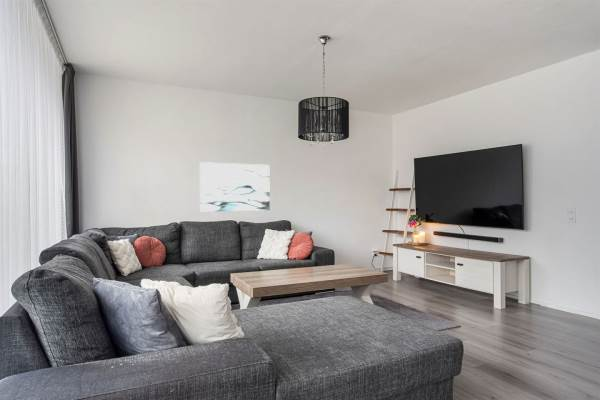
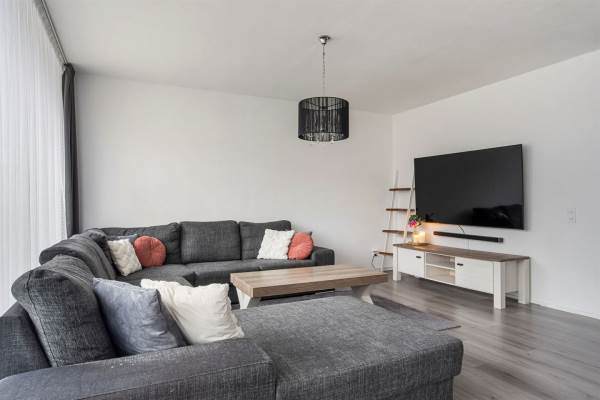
- wall art [199,161,271,212]
